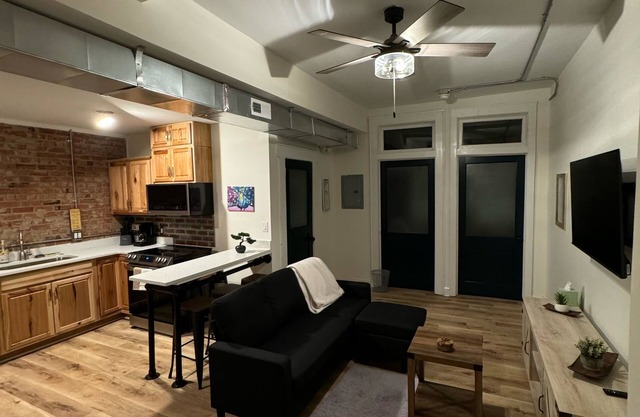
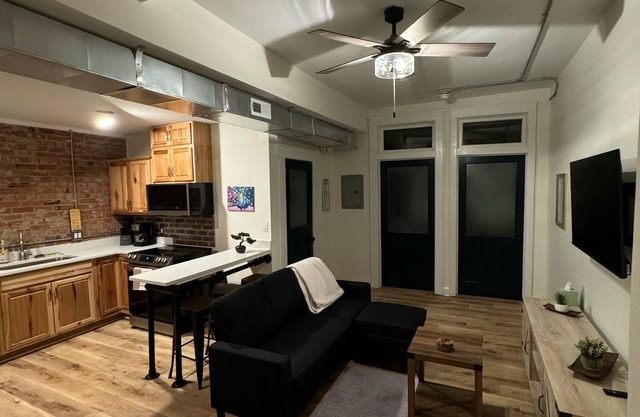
- wastebasket [370,269,391,293]
